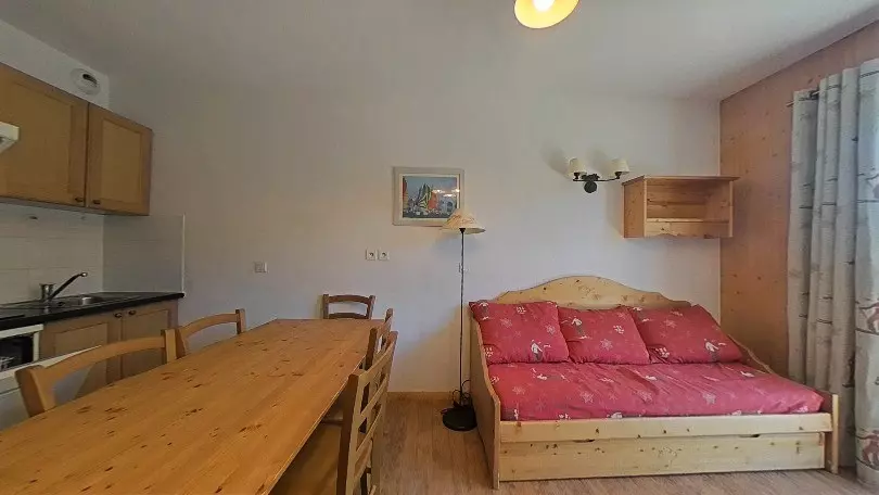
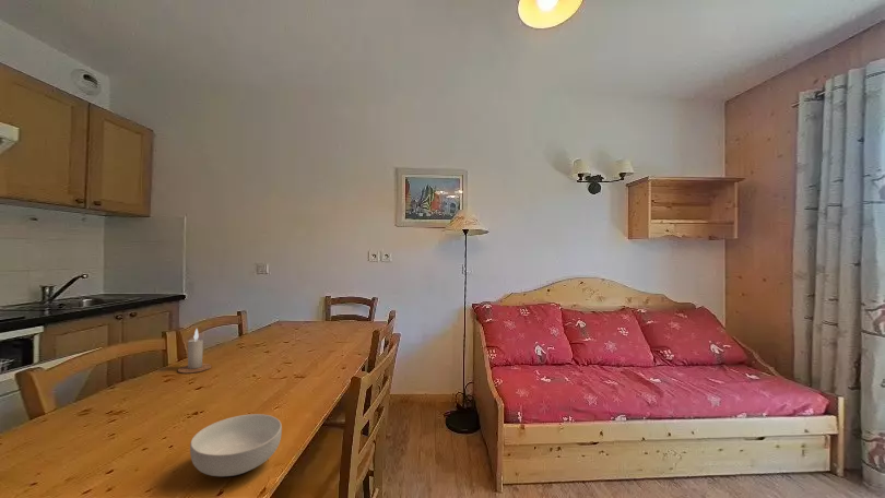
+ cereal bowl [189,413,283,477]
+ candle [177,328,212,375]
